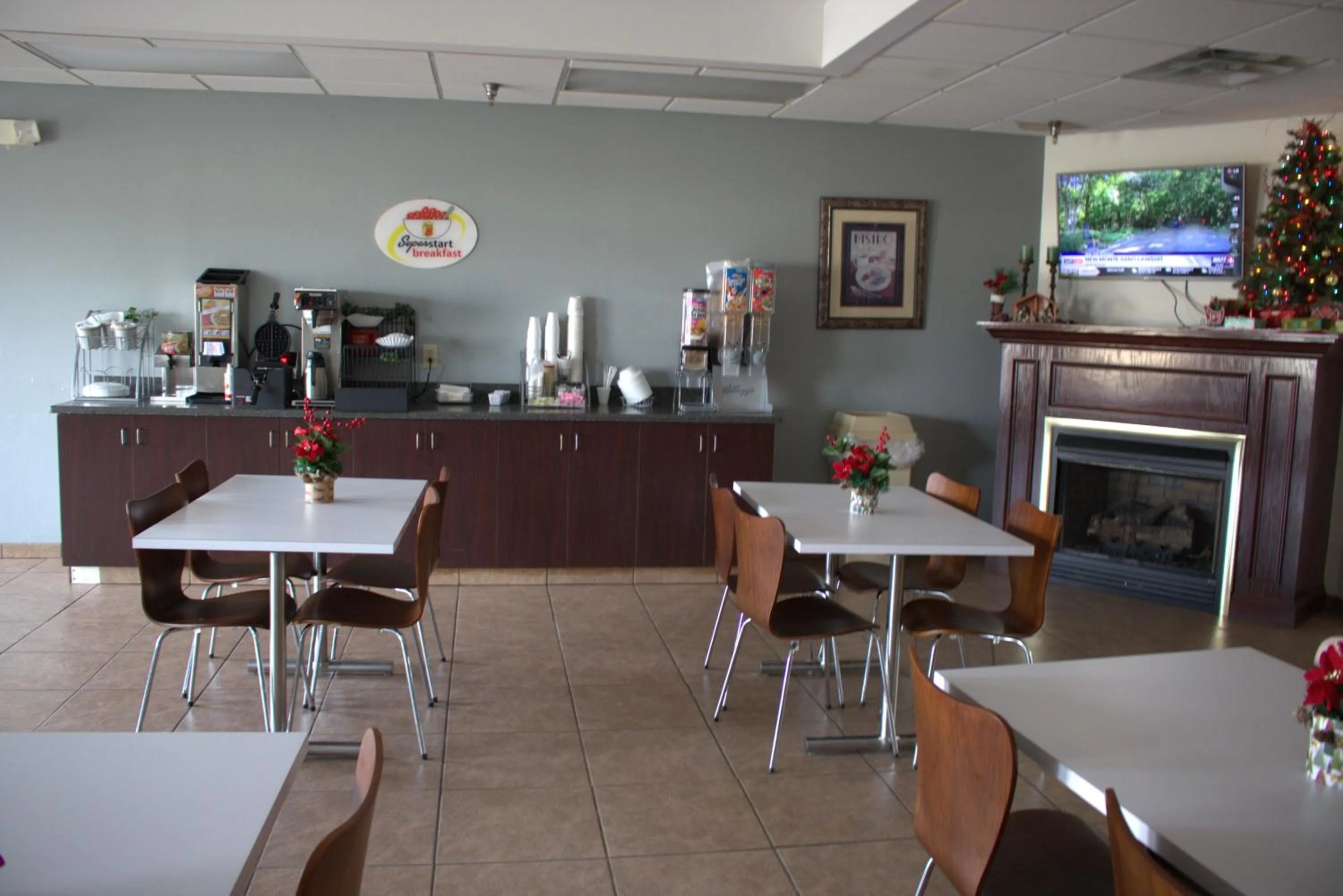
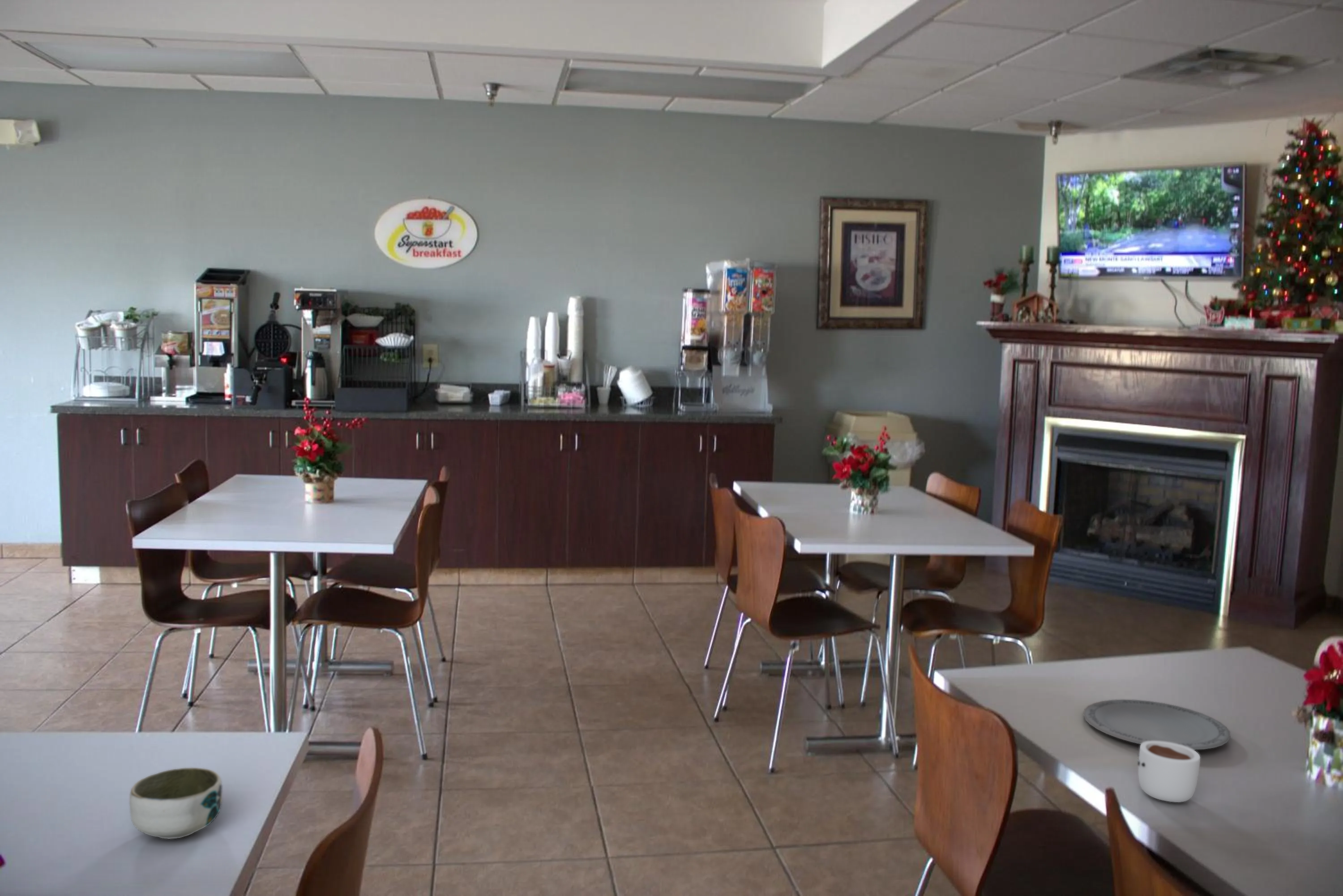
+ plate [1083,699,1231,751]
+ bowl [129,767,222,840]
+ mug [1137,741,1201,803]
